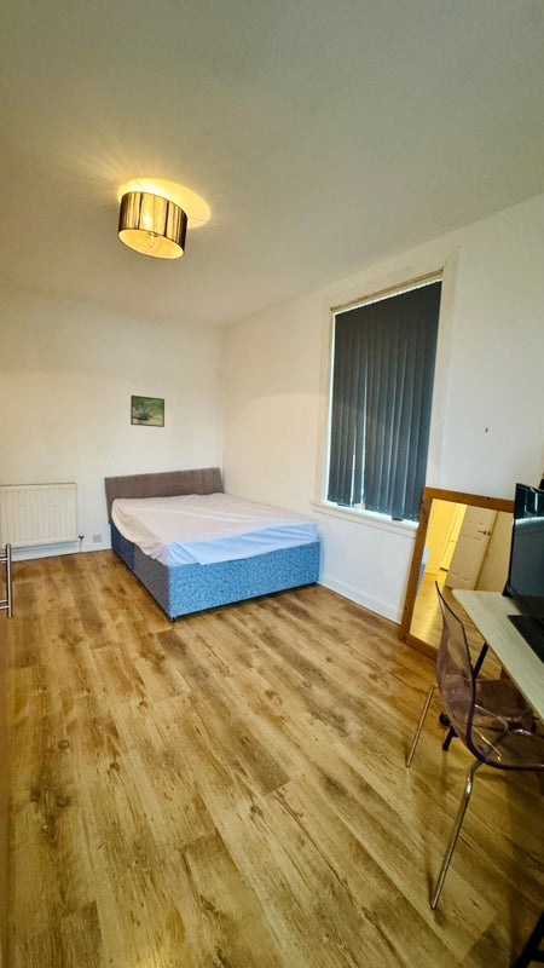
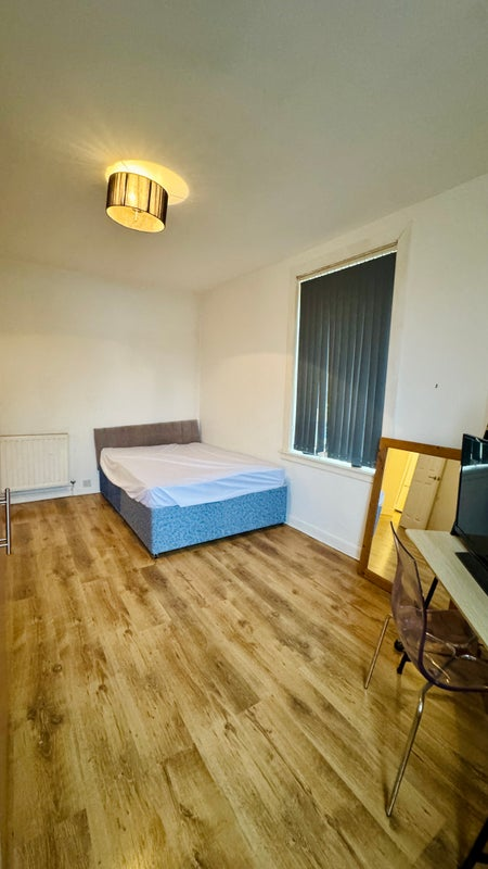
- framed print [129,394,166,428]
